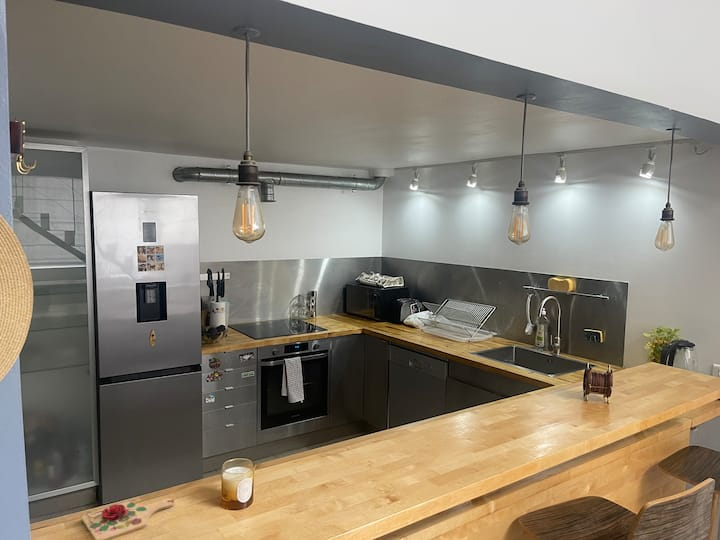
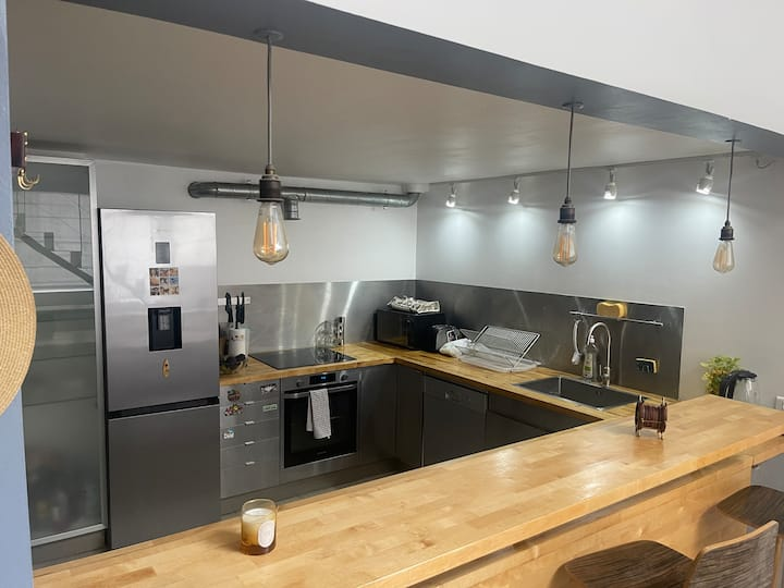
- cutting board [81,497,175,540]
